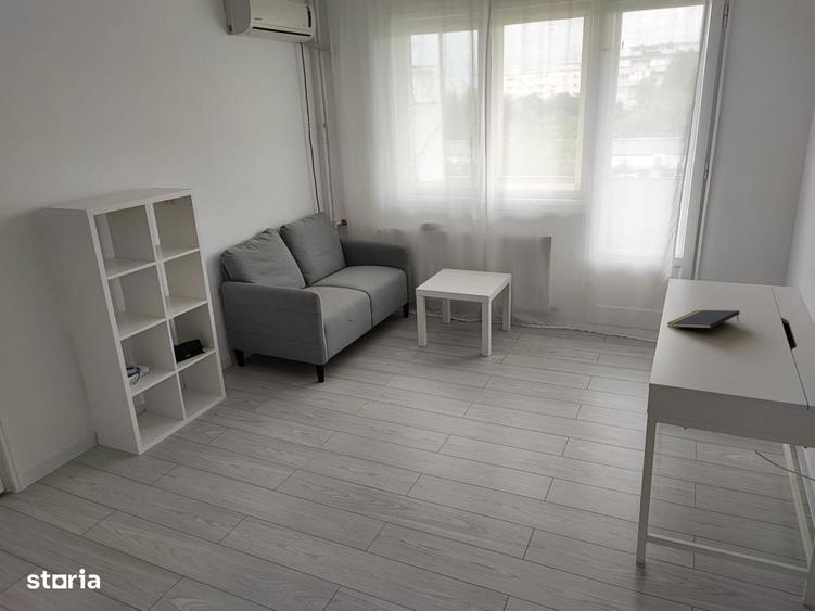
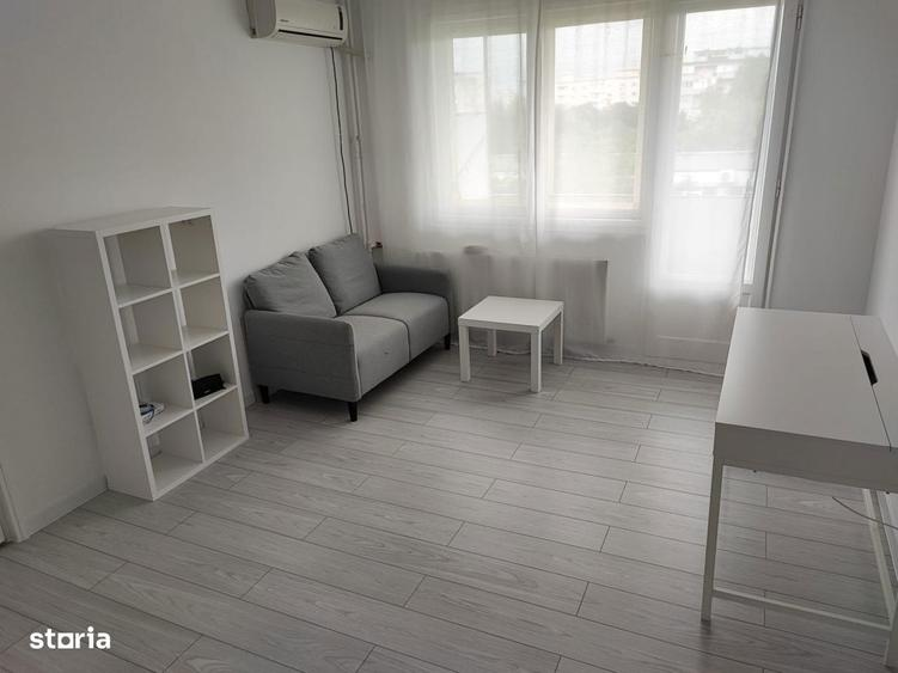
- notepad [666,309,741,330]
